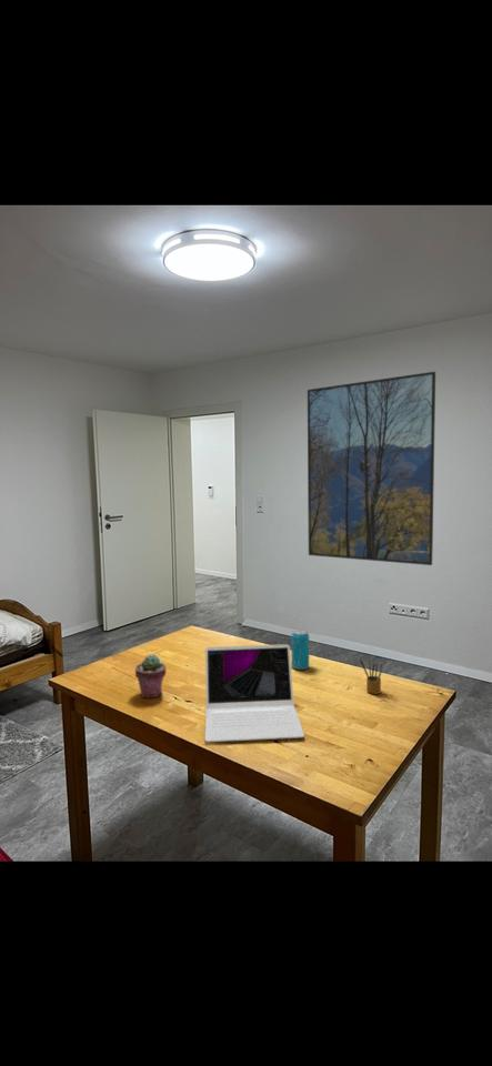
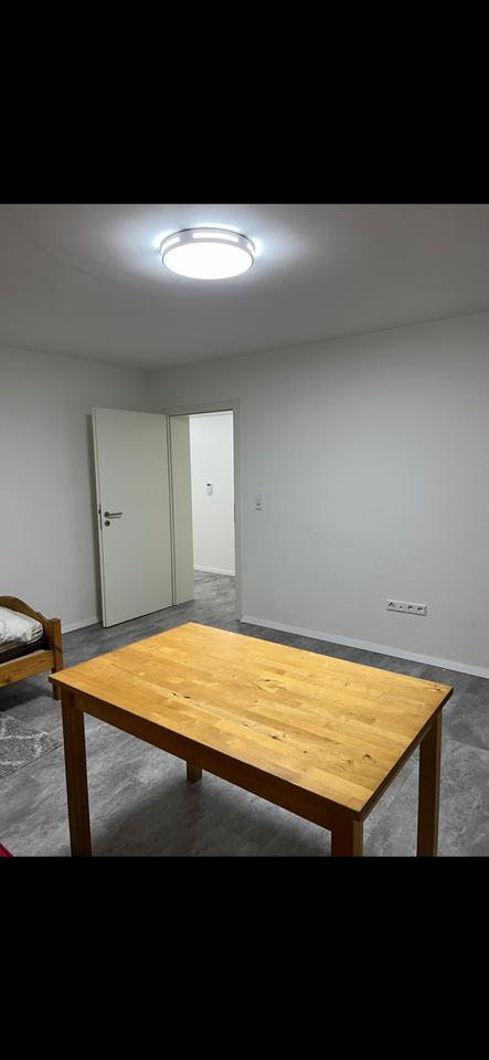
- potted succulent [134,654,168,700]
- pencil box [359,657,385,695]
- beverage can [290,628,310,671]
- laptop [204,643,305,743]
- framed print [307,371,436,566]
